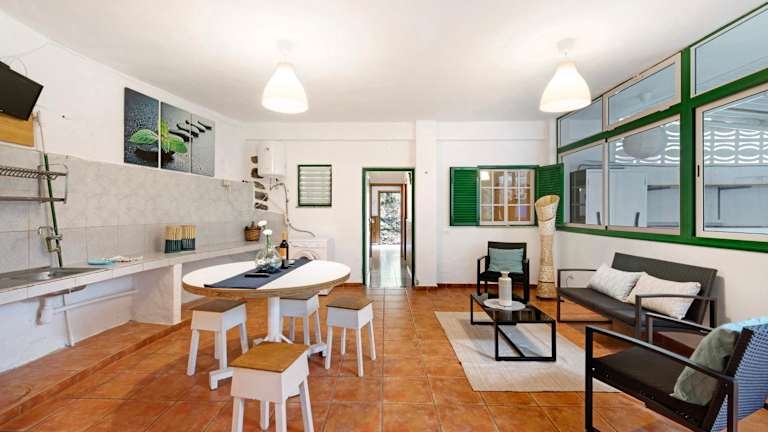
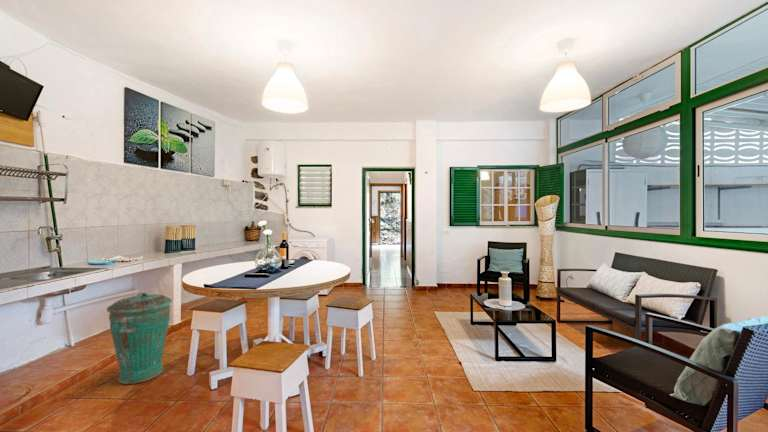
+ trash can [106,292,173,385]
